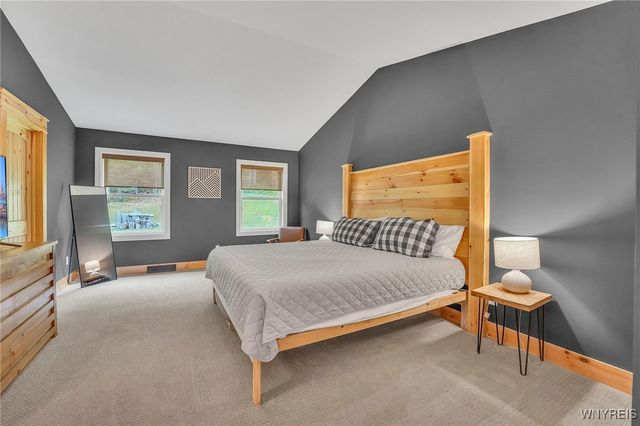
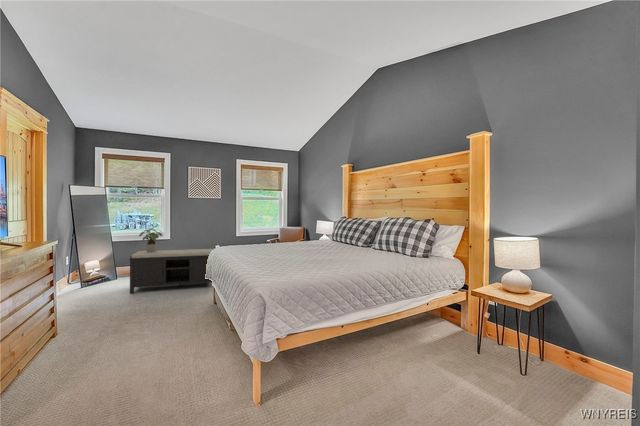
+ potted plant [138,228,165,252]
+ bench [128,248,215,294]
